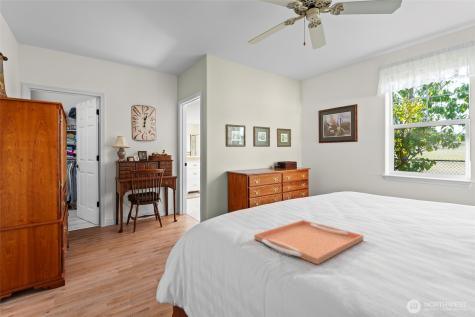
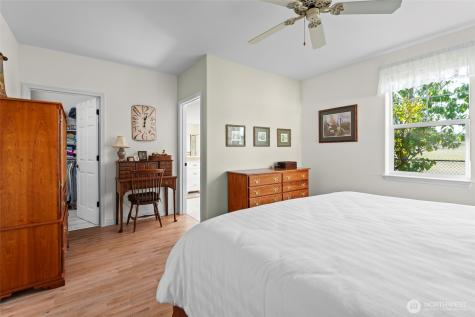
- serving tray [253,219,364,266]
